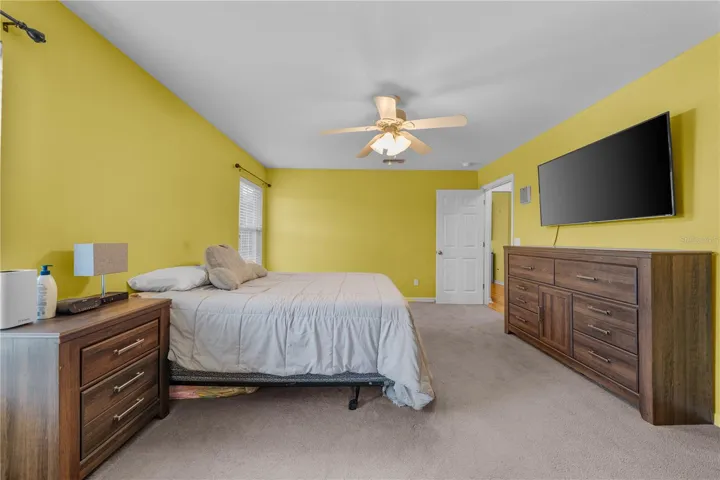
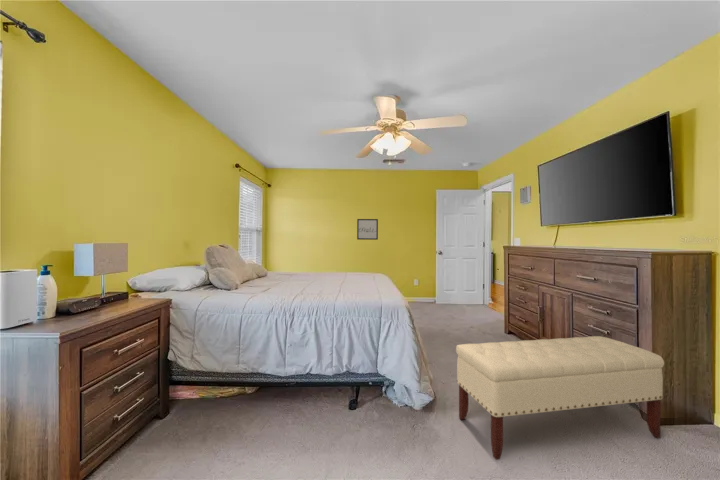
+ bench [455,335,665,461]
+ wall art [356,218,379,241]
